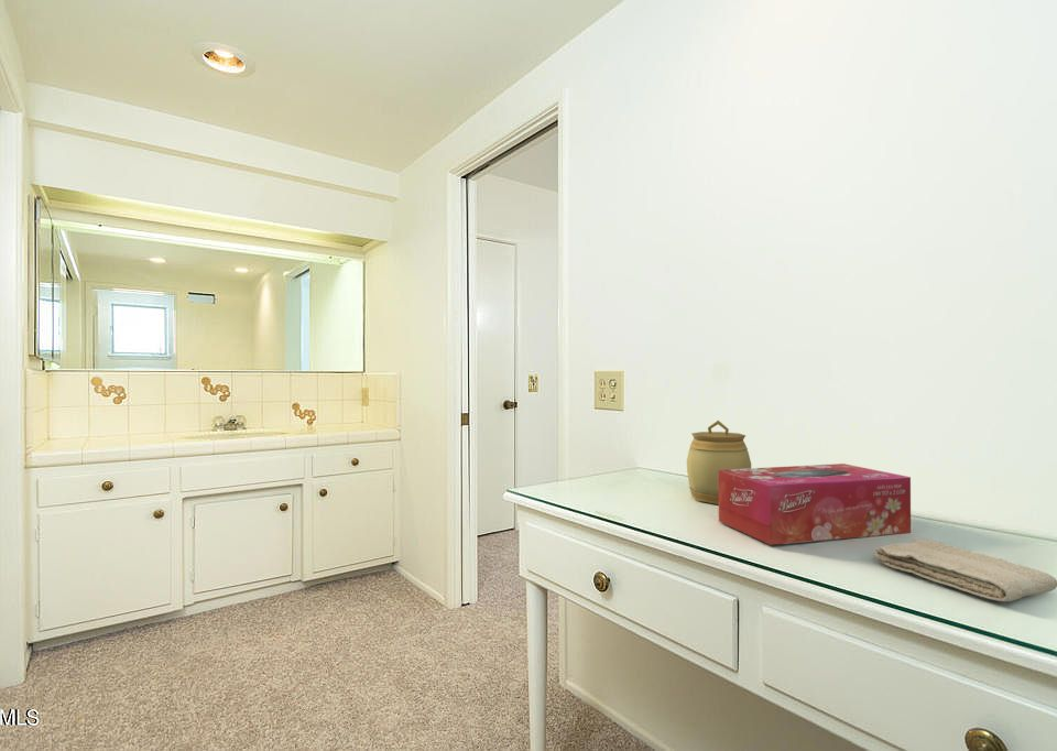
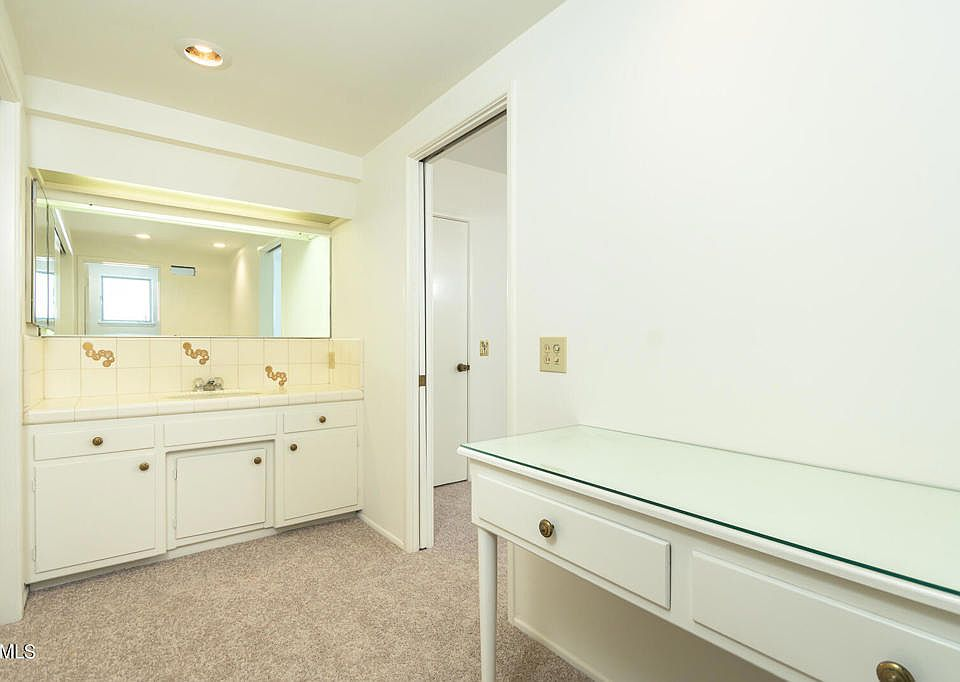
- washcloth [873,538,1057,603]
- jar [686,420,752,505]
- tissue box [718,462,912,546]
